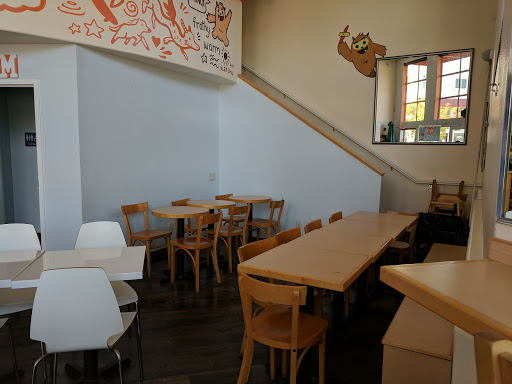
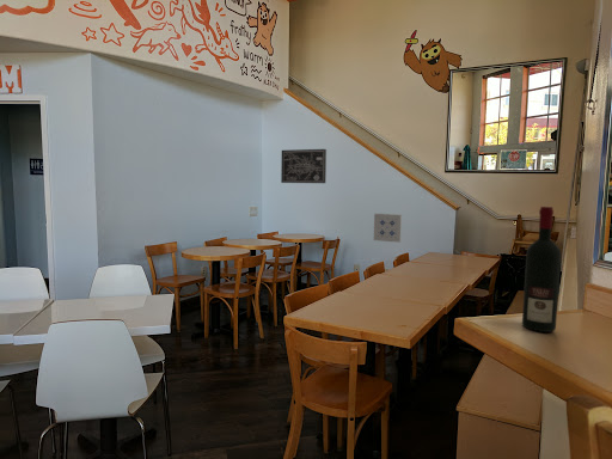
+ wall art [280,148,328,184]
+ alcohol [521,206,562,333]
+ wall art [373,213,403,244]
